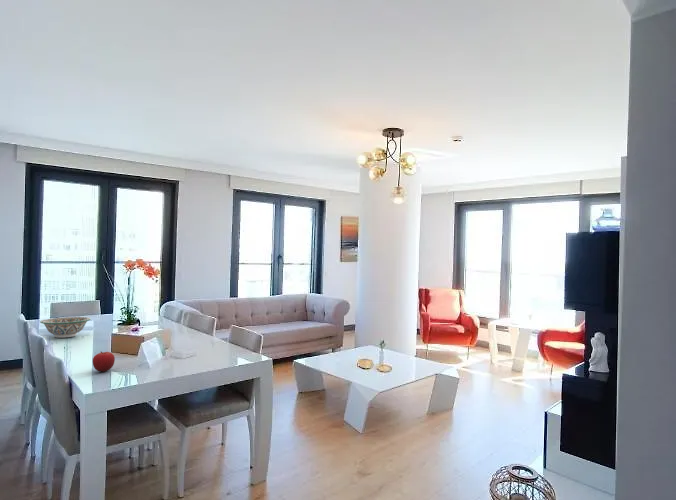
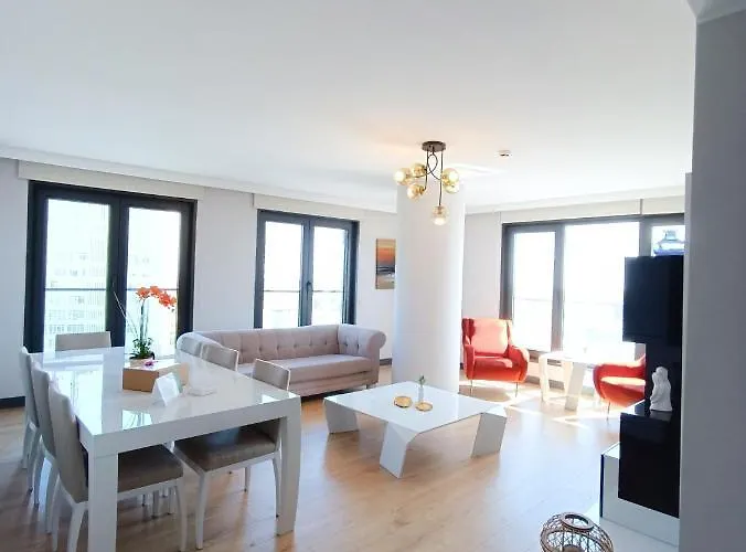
- decorative bowl [39,316,92,339]
- fruit [92,351,116,373]
